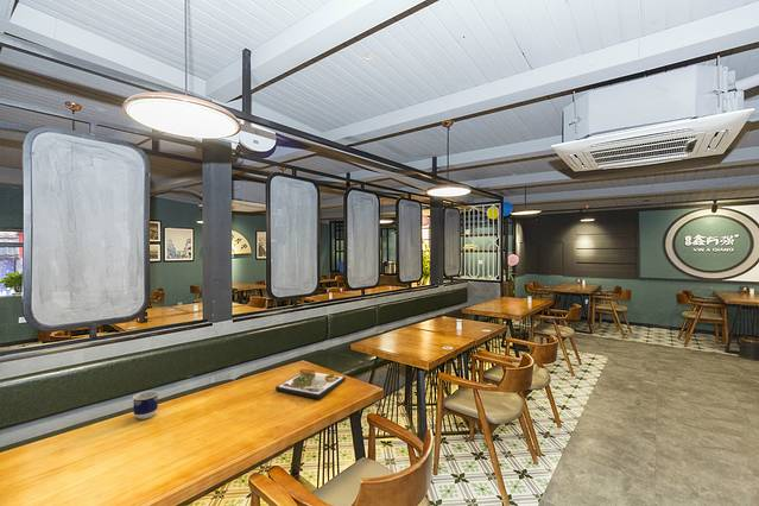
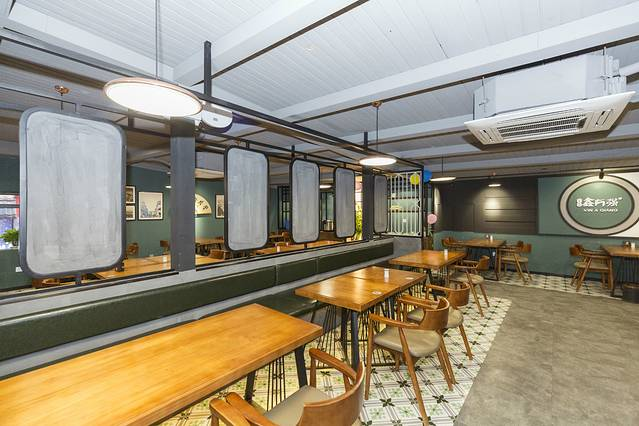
- dinner plate [274,368,347,400]
- cup [132,390,159,420]
